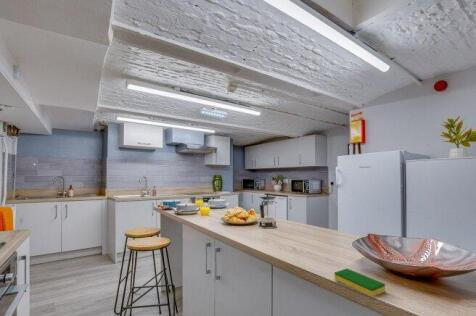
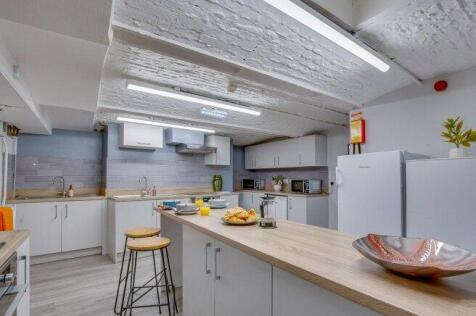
- dish sponge [333,268,386,298]
